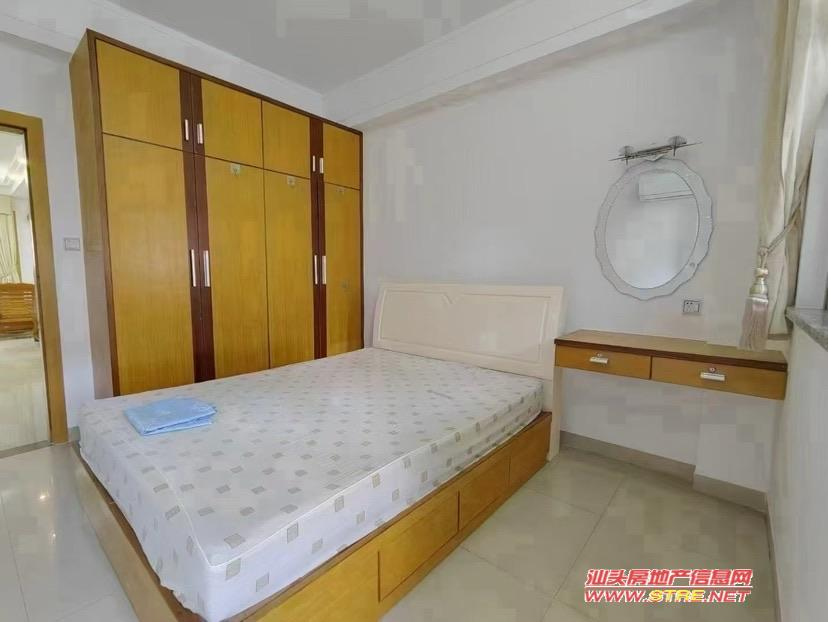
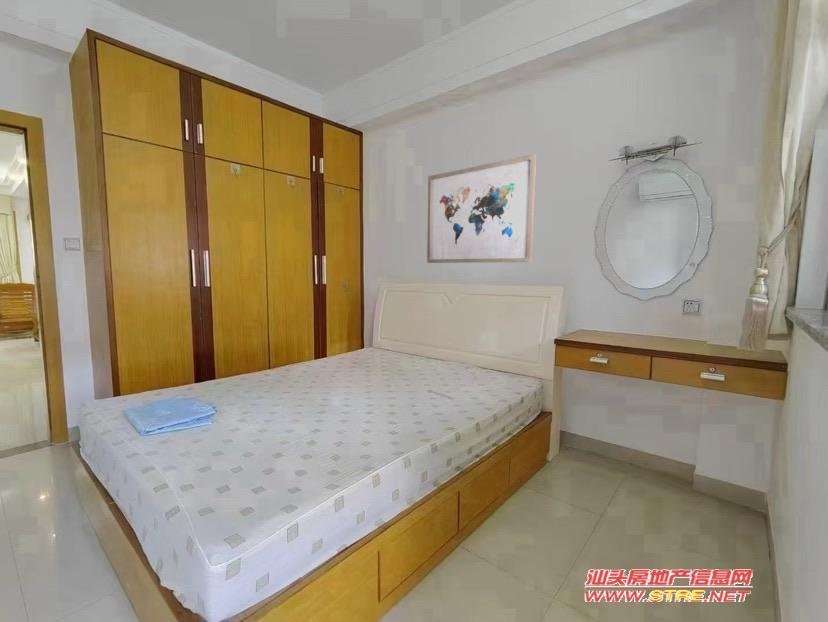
+ wall art [426,153,537,264]
